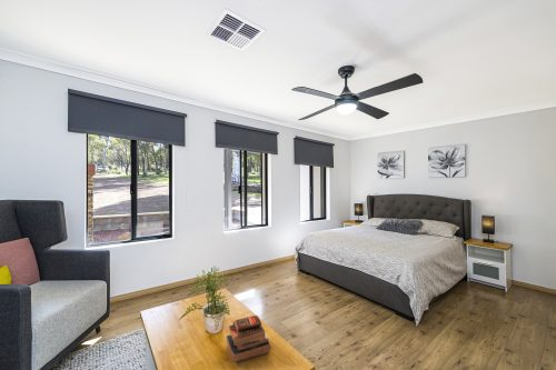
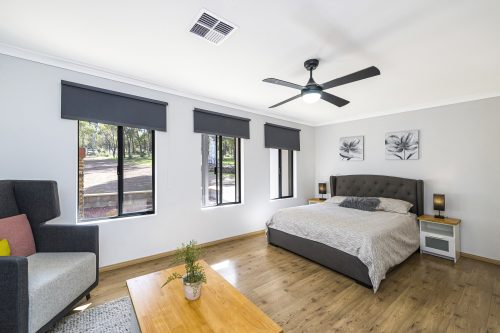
- book [226,314,272,363]
